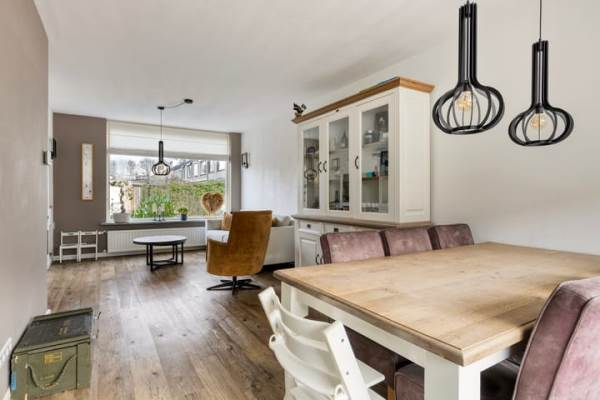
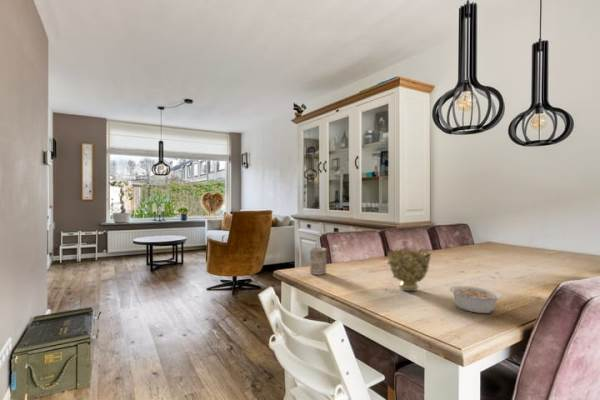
+ decorative bowl [386,246,432,292]
+ mug [309,247,327,276]
+ legume [448,285,503,314]
